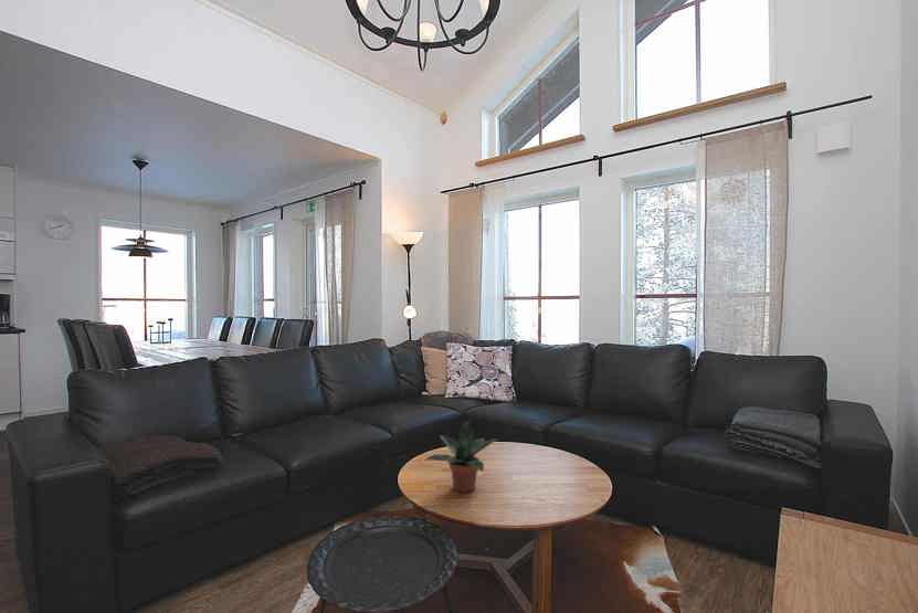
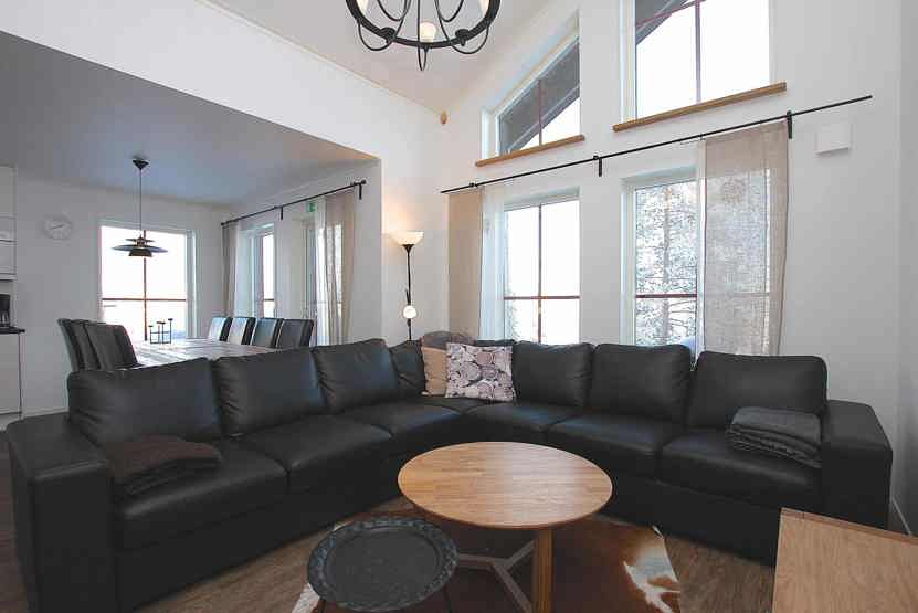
- potted plant [424,420,498,494]
